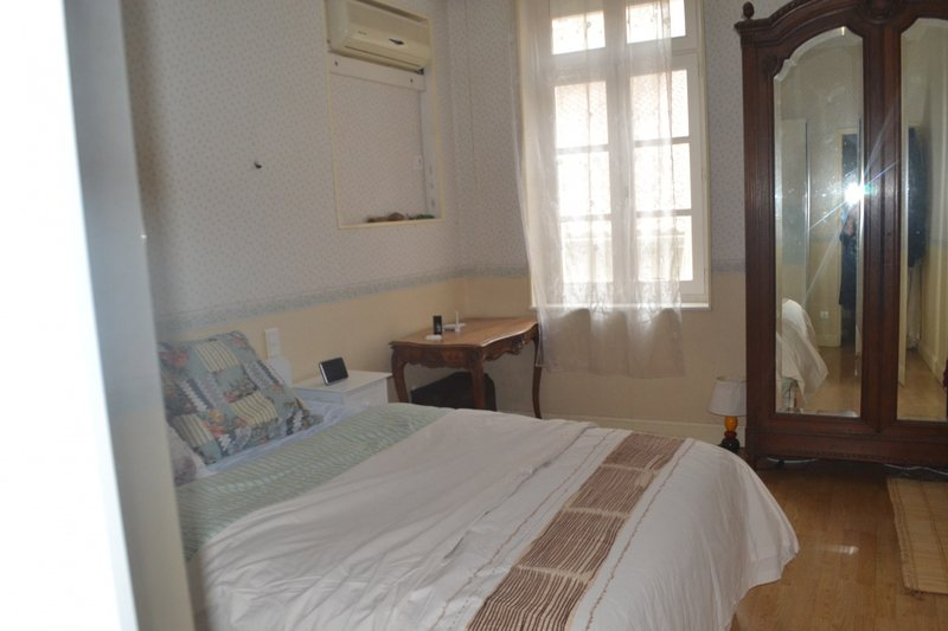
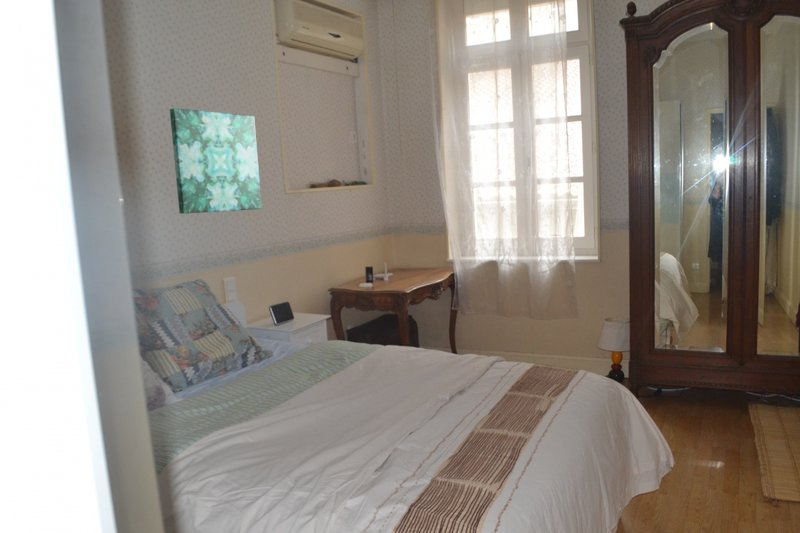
+ wall art [169,107,263,215]
